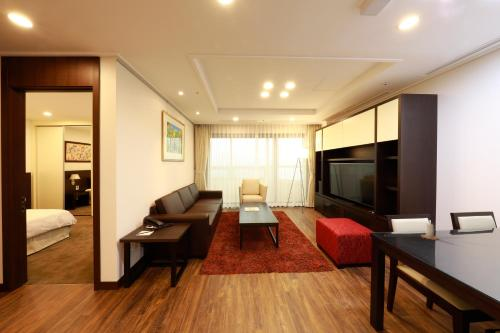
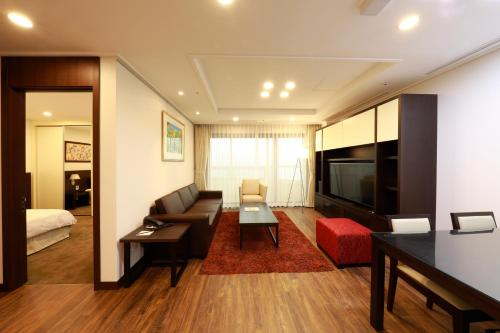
- candle [420,221,439,241]
